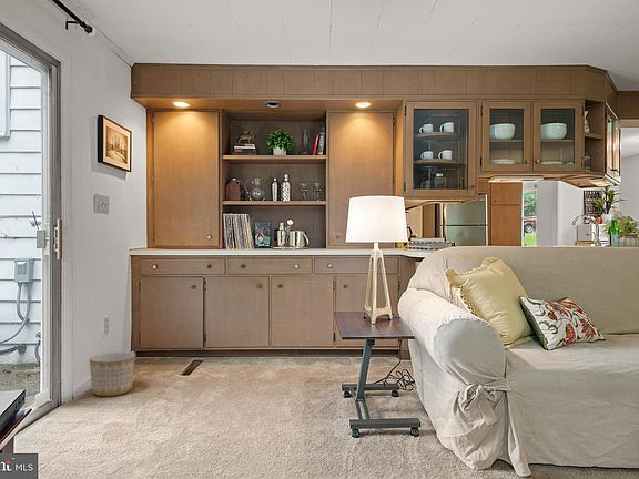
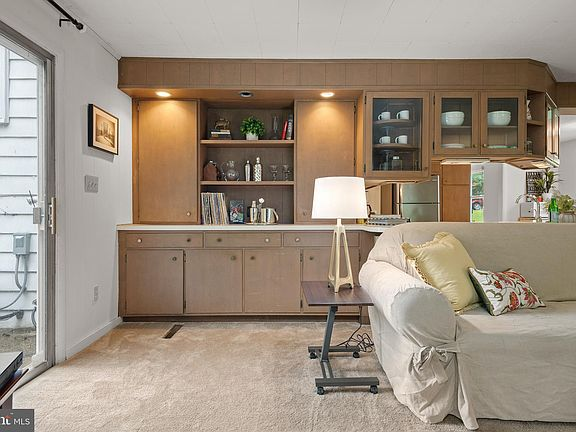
- planter [89,350,135,397]
